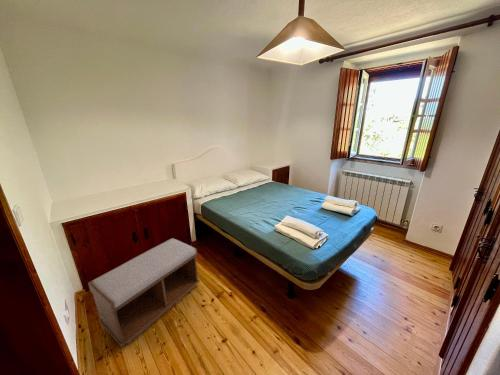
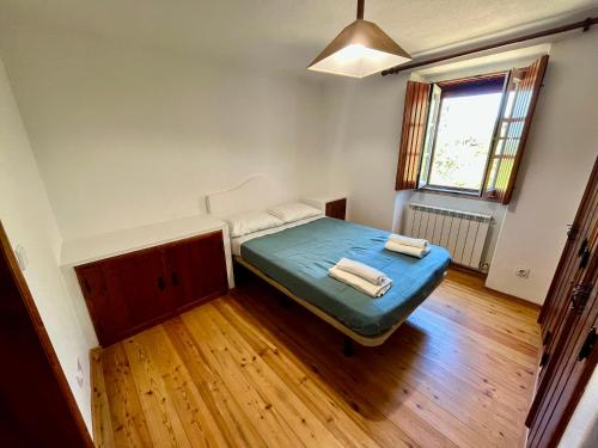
- bench [87,237,201,348]
